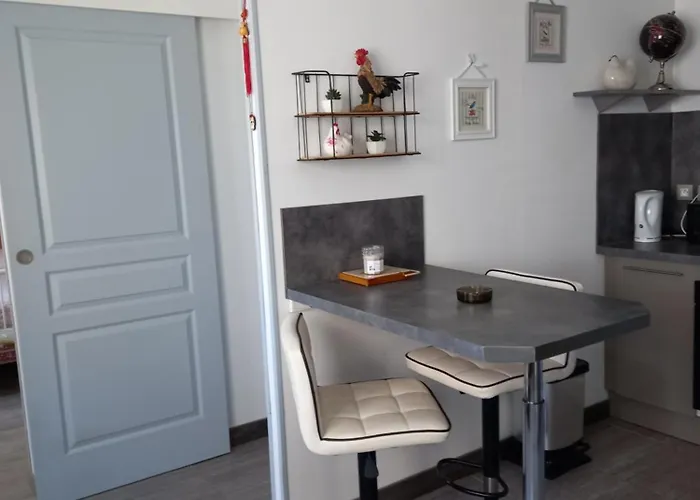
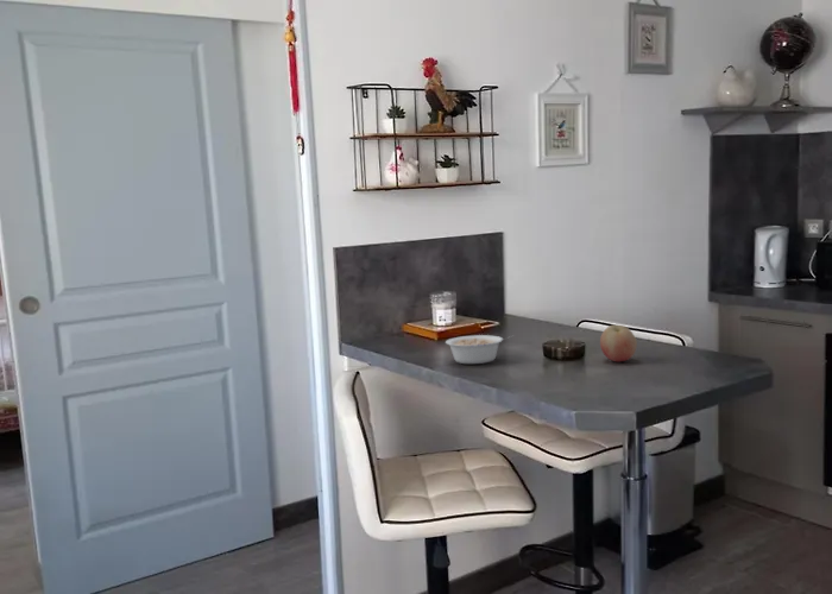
+ fruit [599,324,638,362]
+ legume [445,334,516,365]
